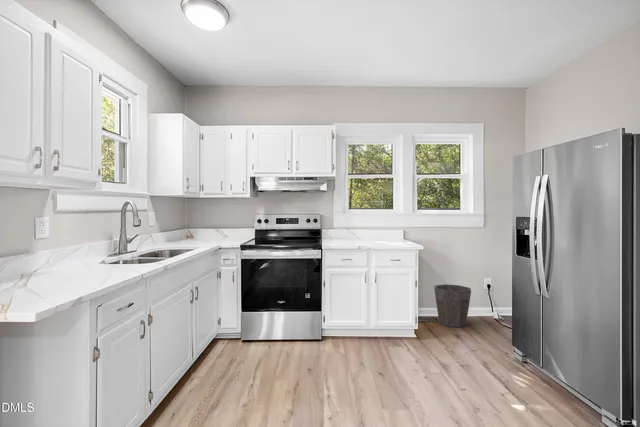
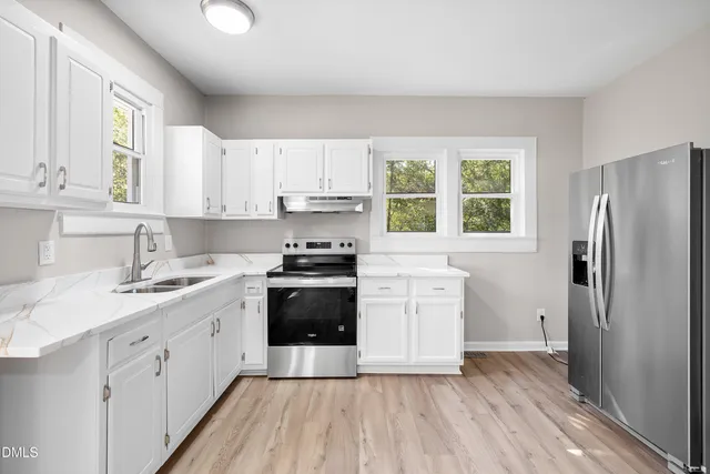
- waste bin [433,283,472,328]
